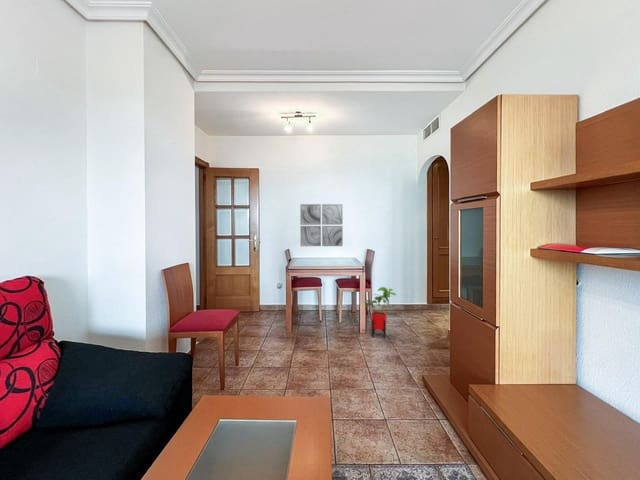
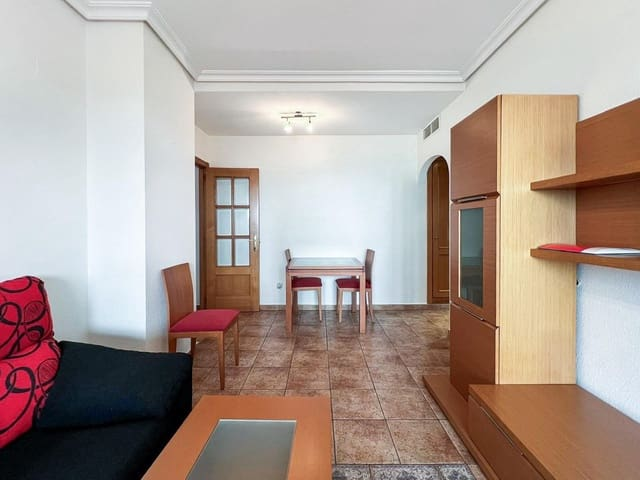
- wall art [299,203,344,247]
- house plant [363,286,397,339]
